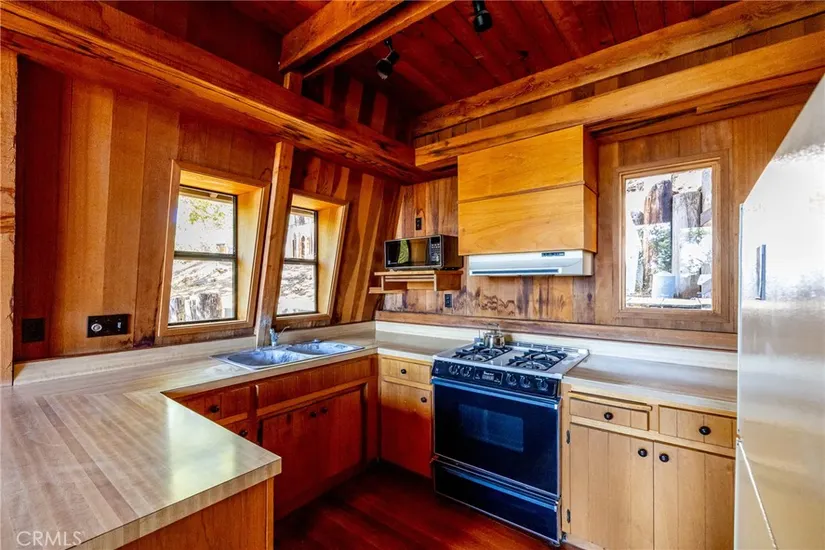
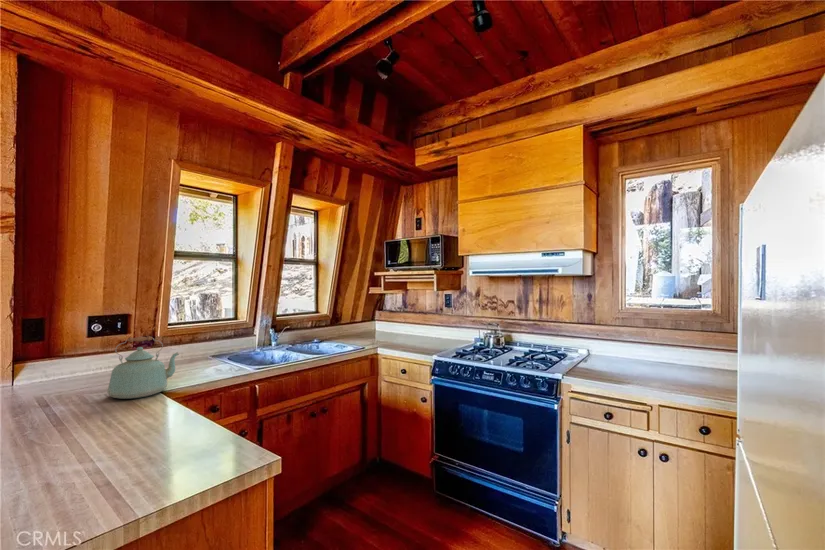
+ kettle [106,335,180,400]
